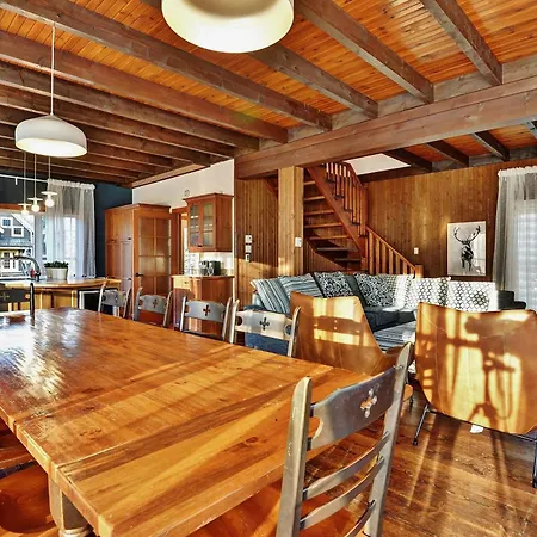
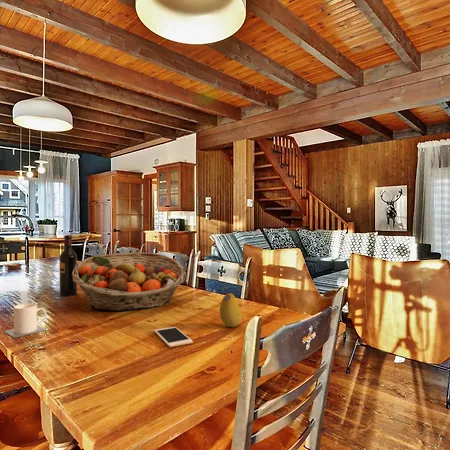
+ cell phone [153,326,194,348]
+ fruit [219,292,243,328]
+ fruit basket [72,252,187,312]
+ wine bottle [58,234,78,297]
+ mug [4,302,48,339]
